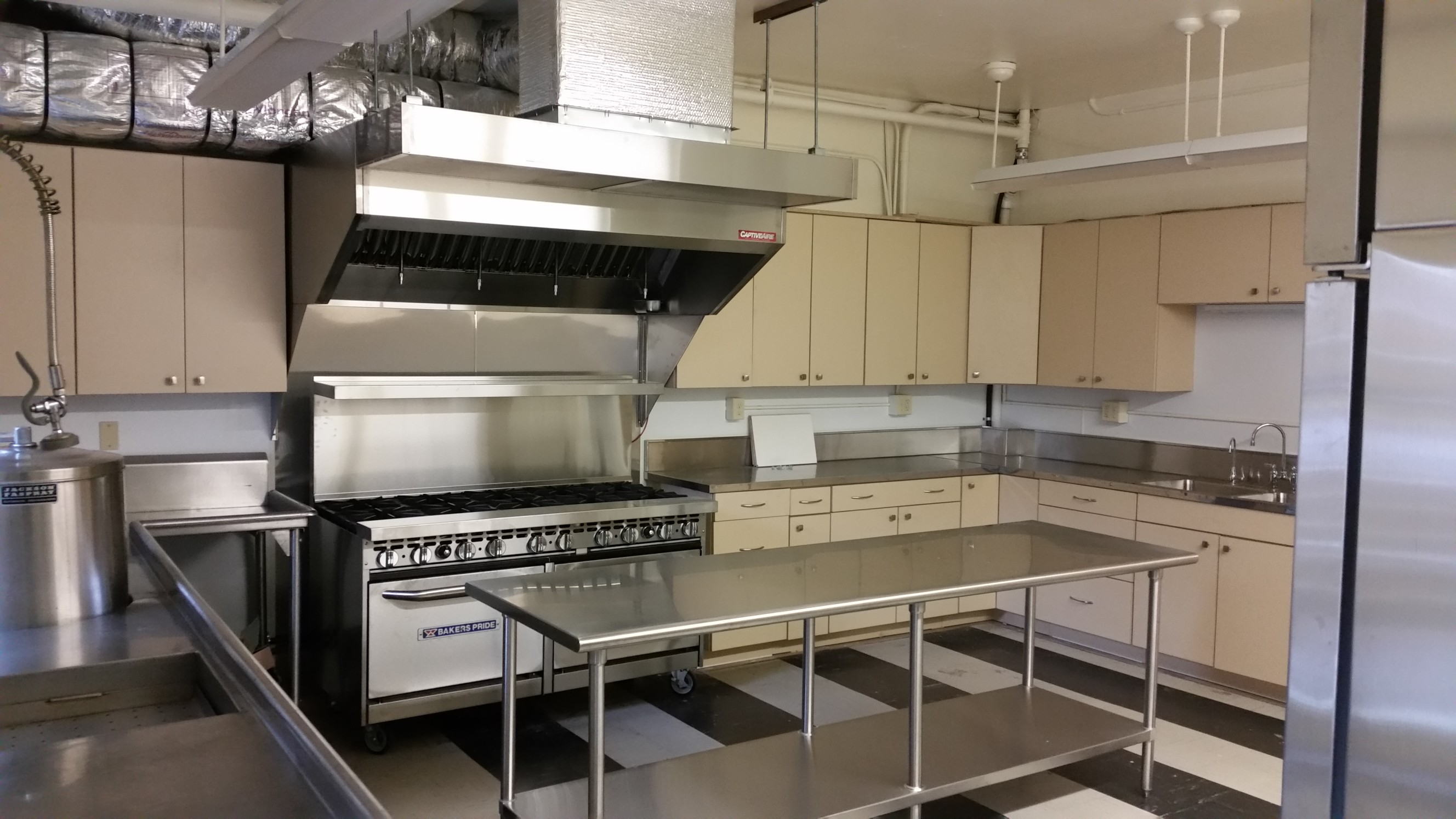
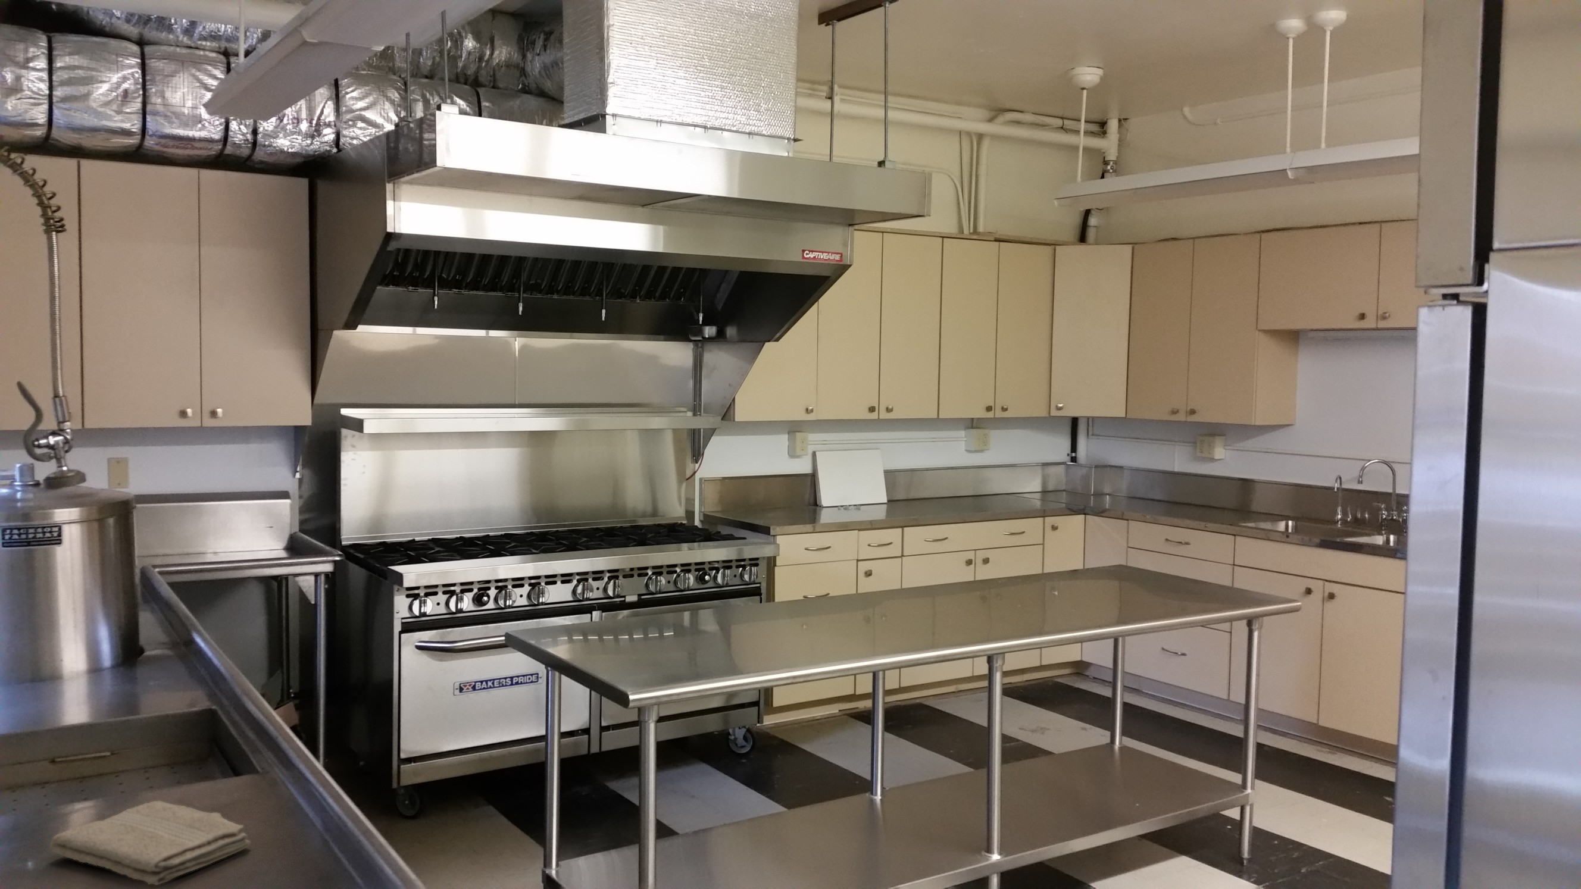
+ washcloth [49,800,251,886]
